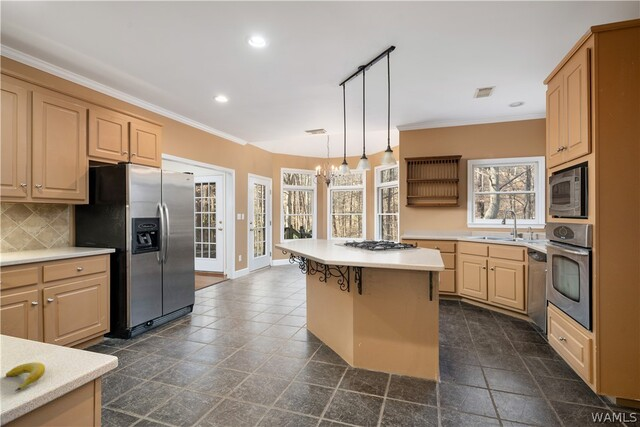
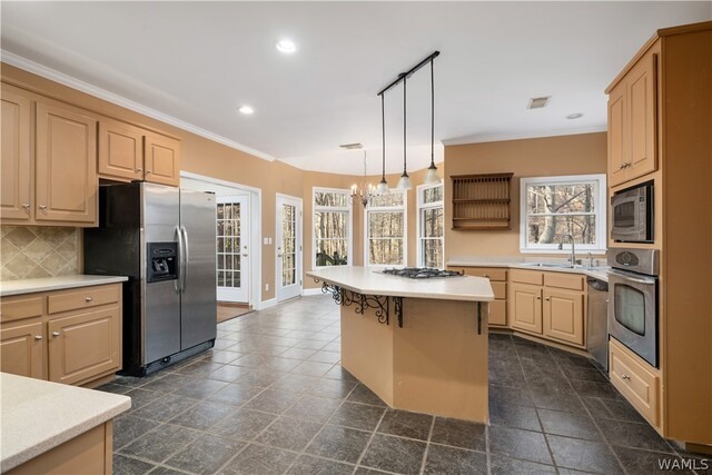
- banana [5,361,46,392]
